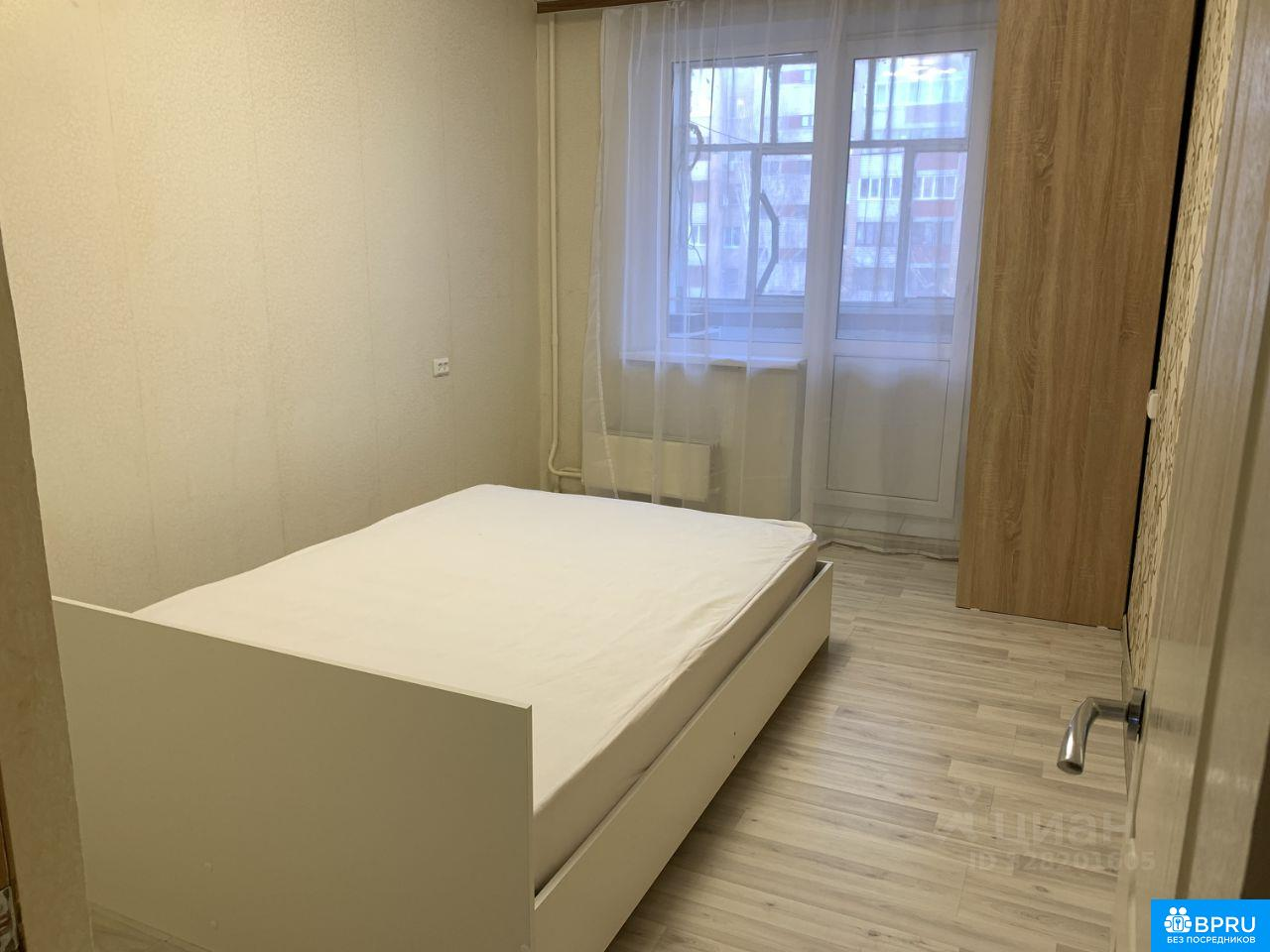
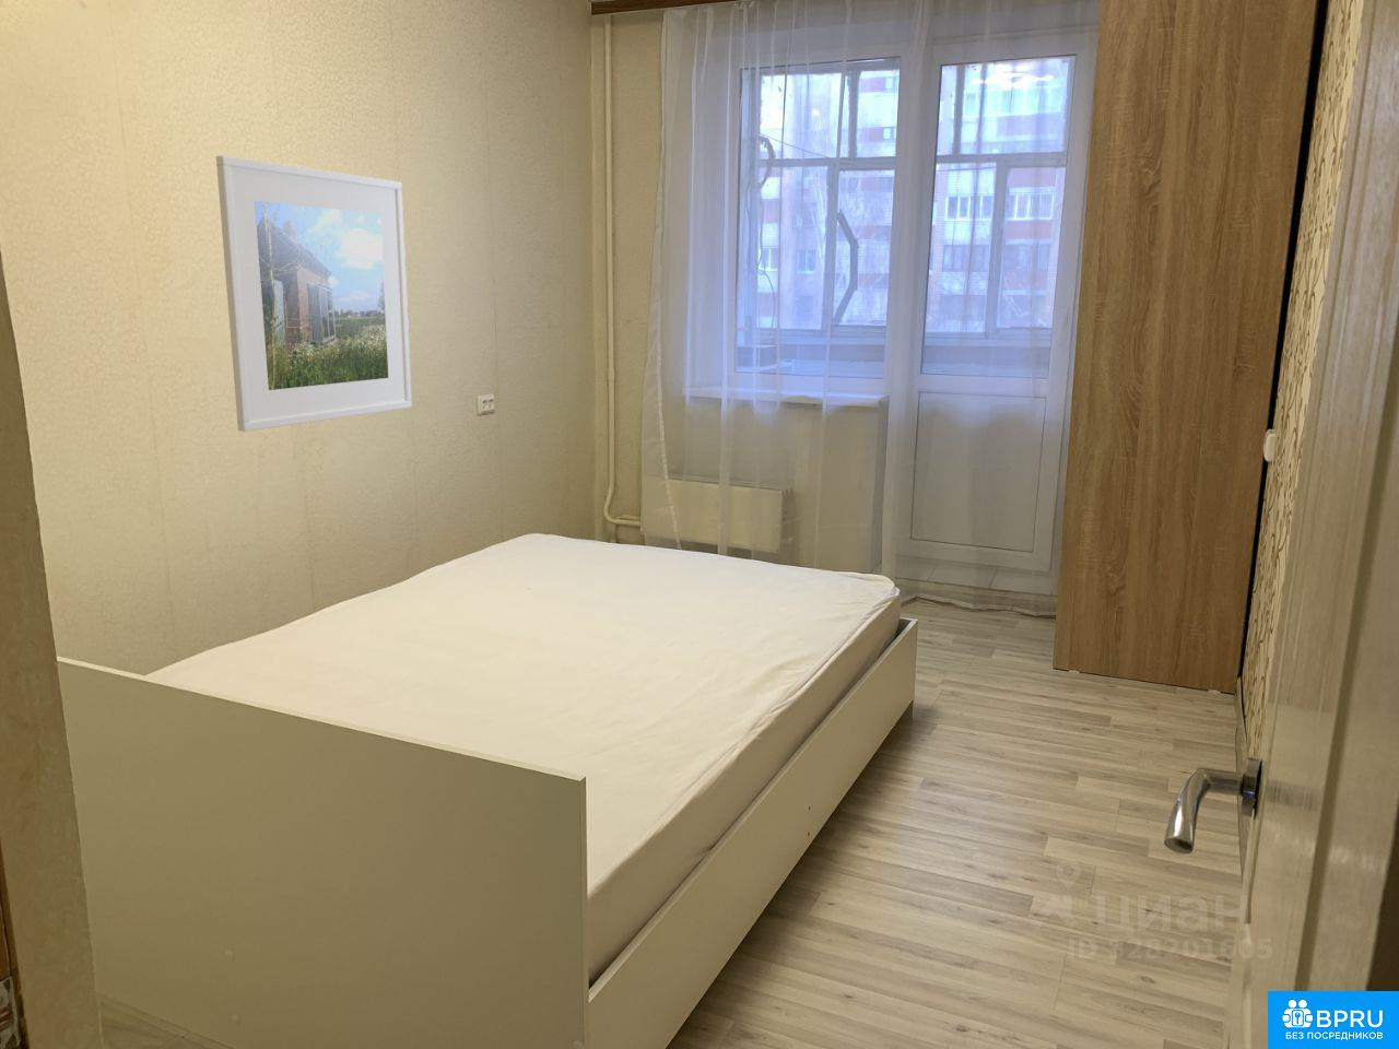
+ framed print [215,154,413,433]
